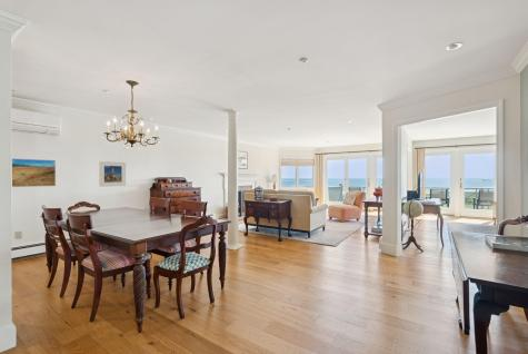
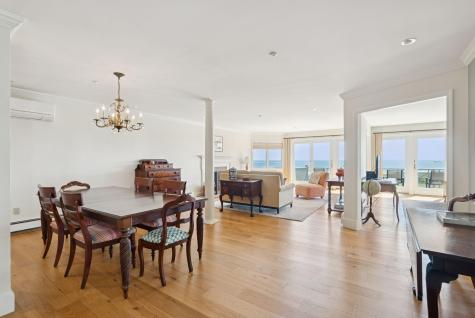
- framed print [98,160,127,188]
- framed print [11,157,57,188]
